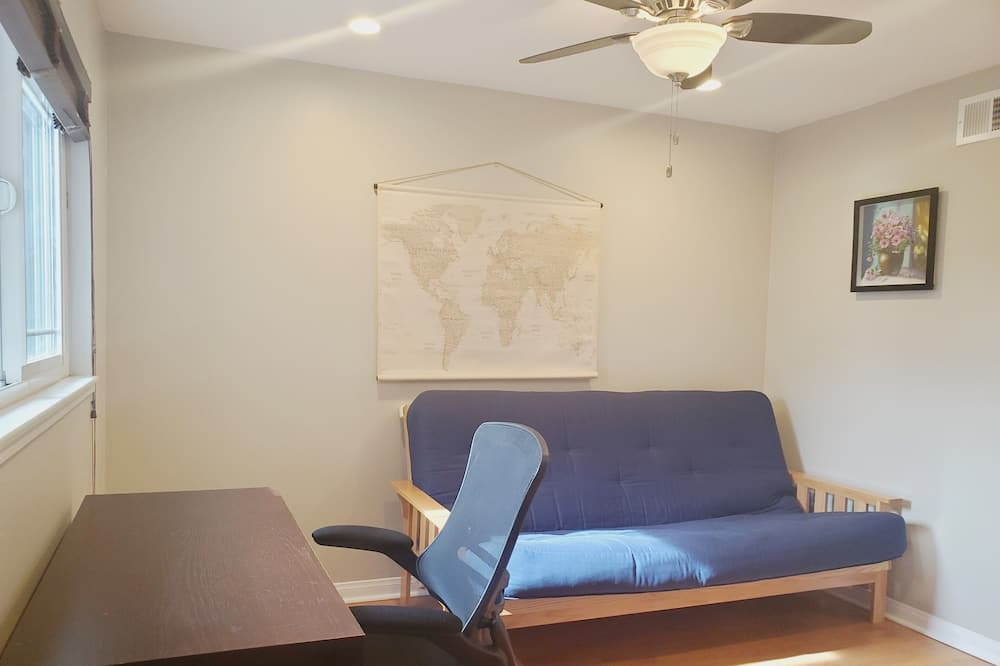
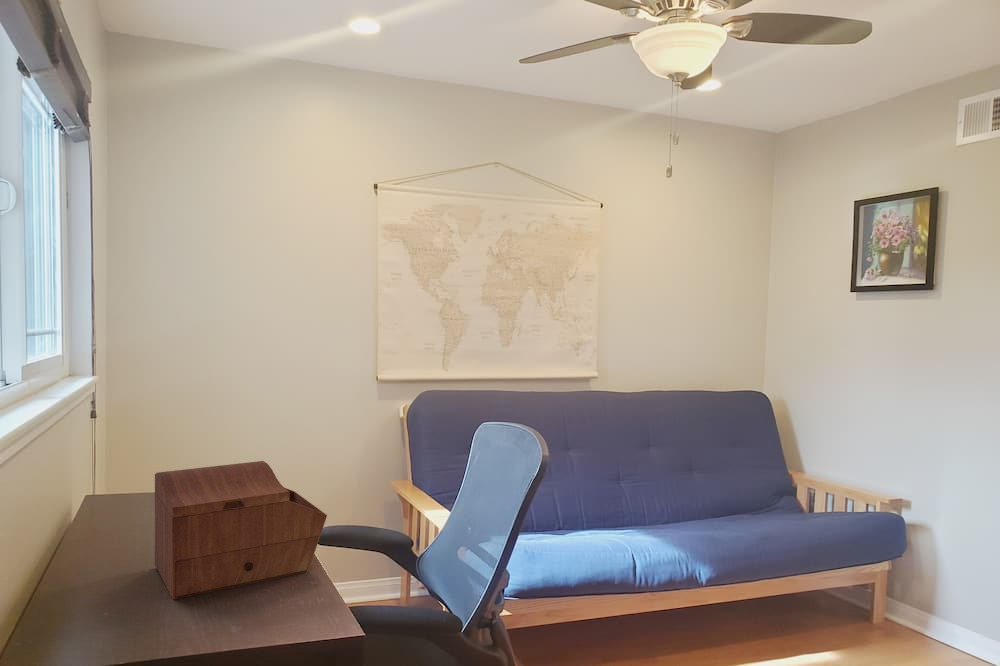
+ sewing box [154,460,328,601]
